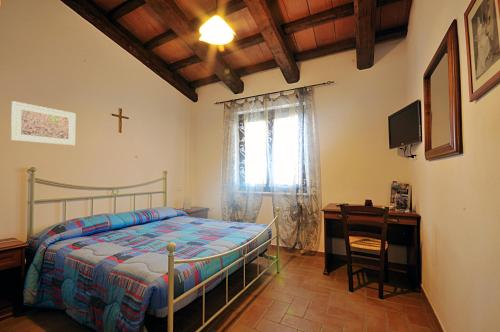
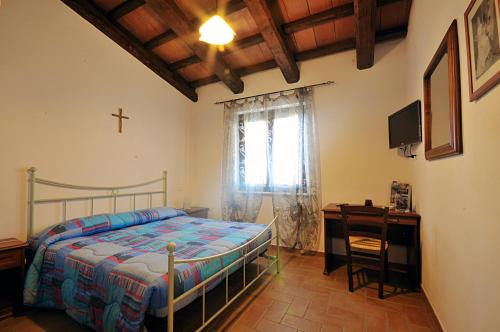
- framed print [10,100,76,147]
